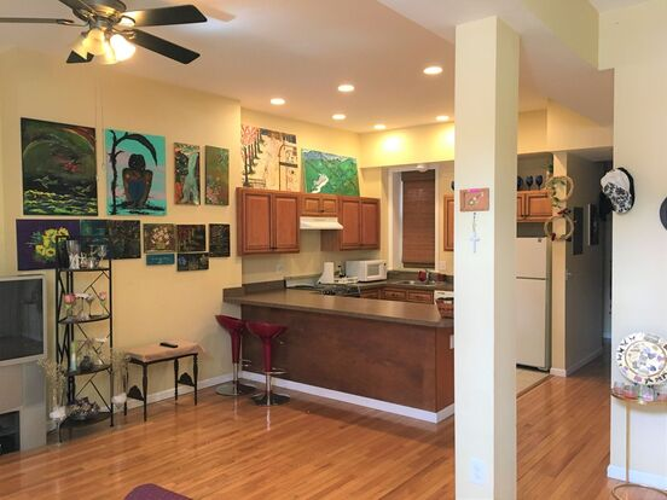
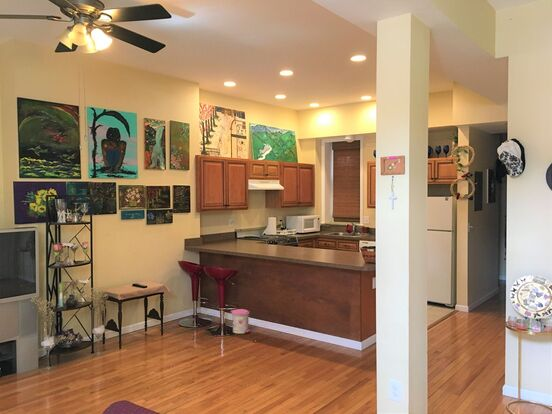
+ trash can [230,308,251,335]
